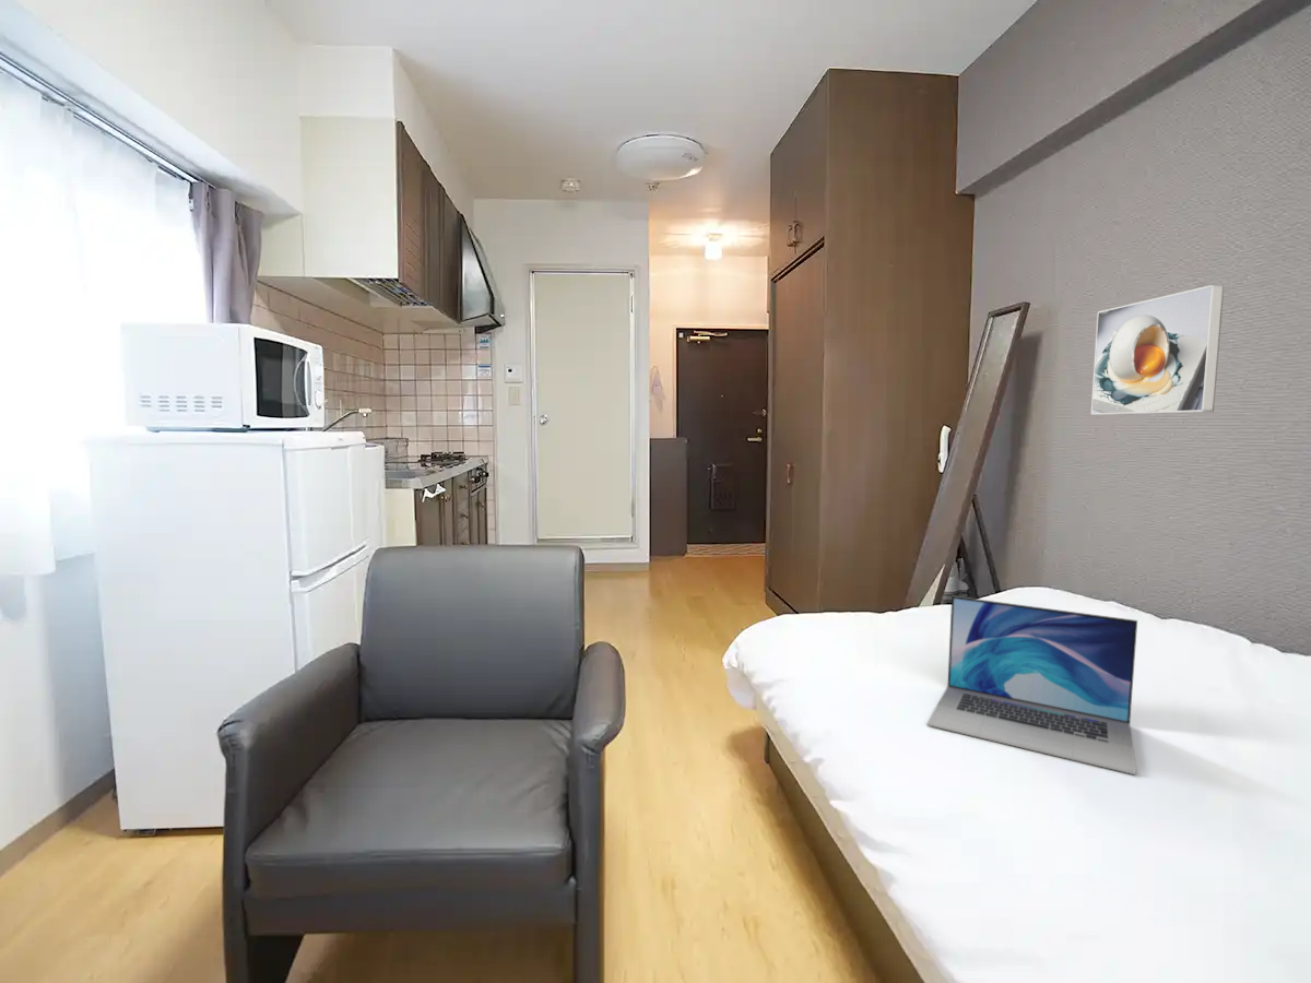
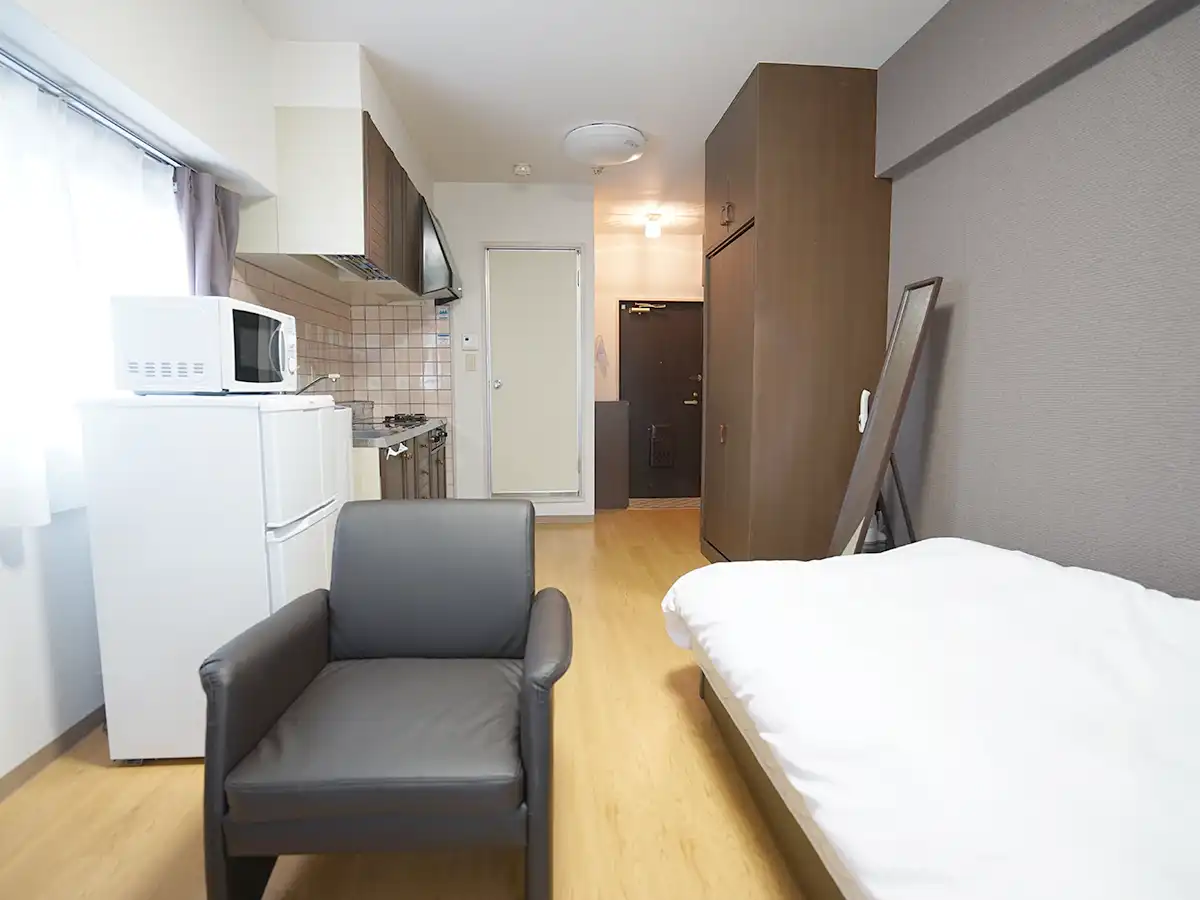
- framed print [1090,284,1225,416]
- laptop [925,595,1138,775]
